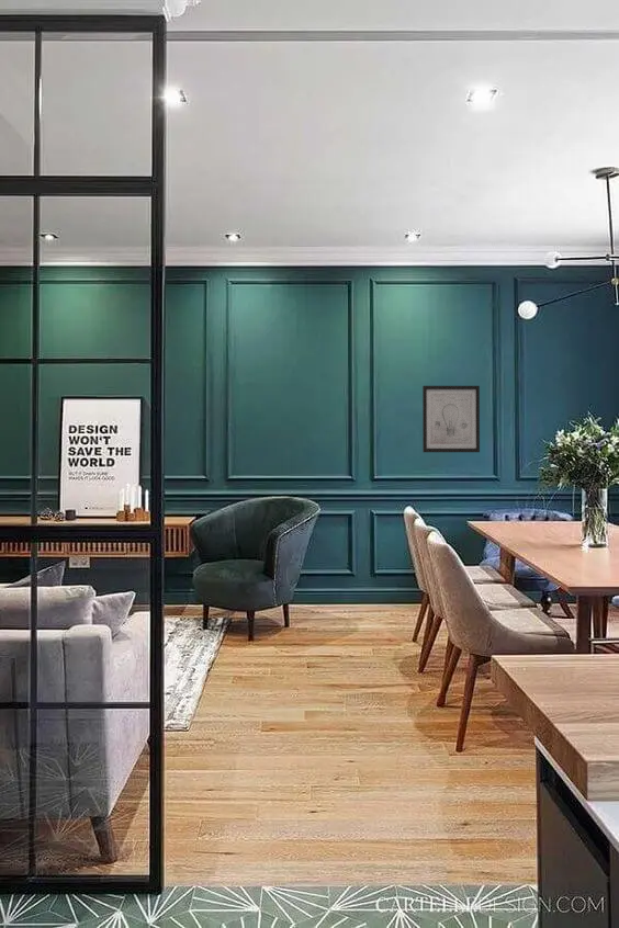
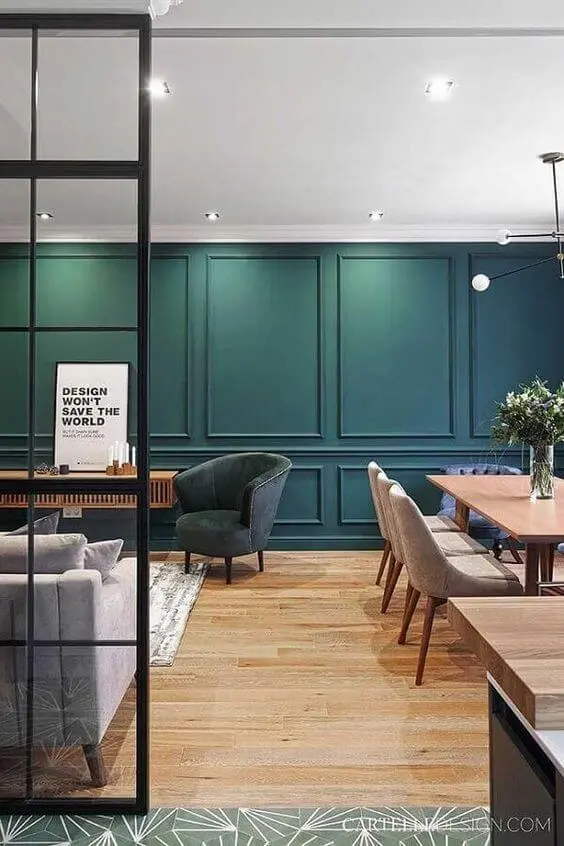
- wall art [421,385,481,453]
